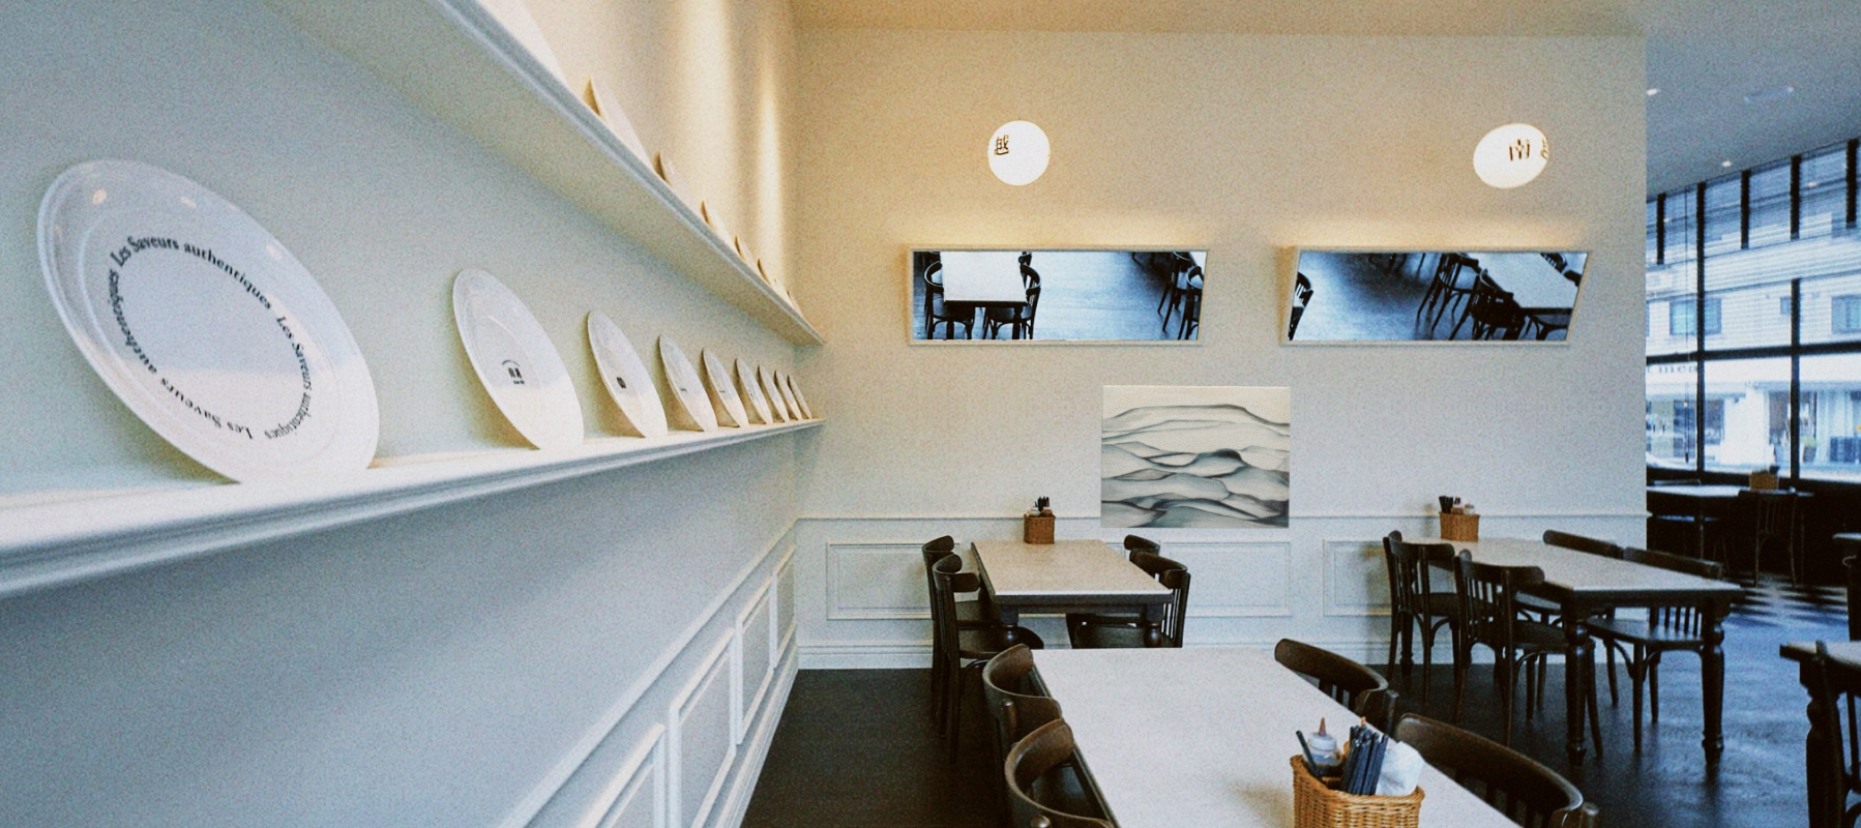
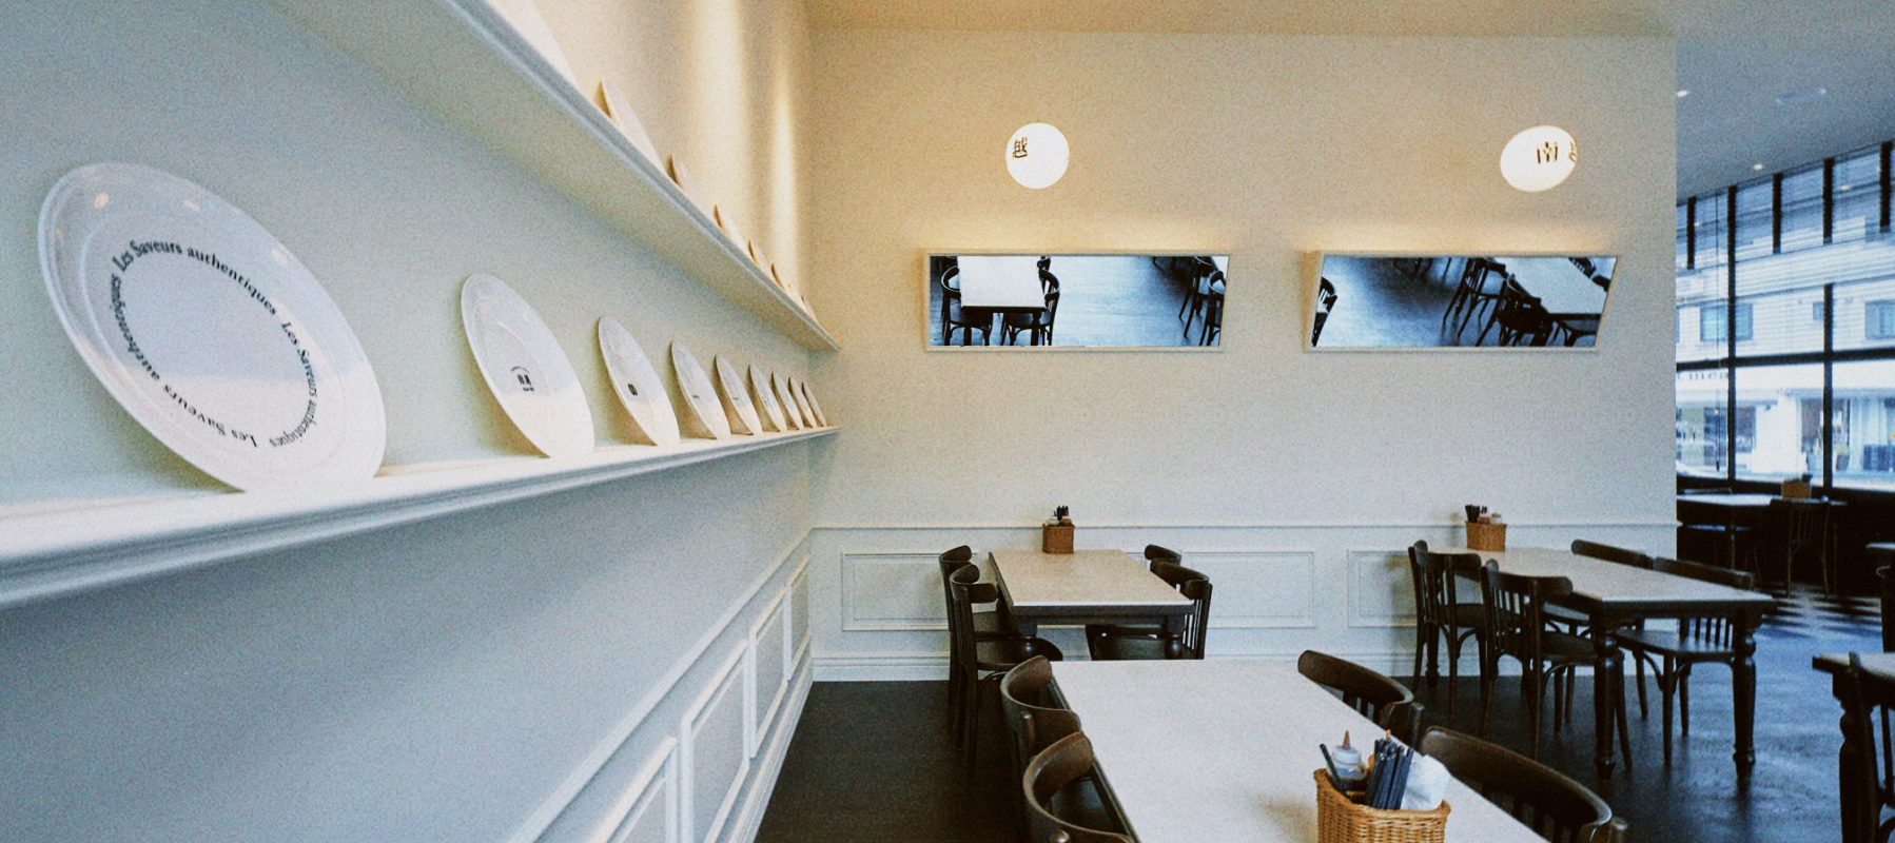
- wall art [1099,384,1291,530]
